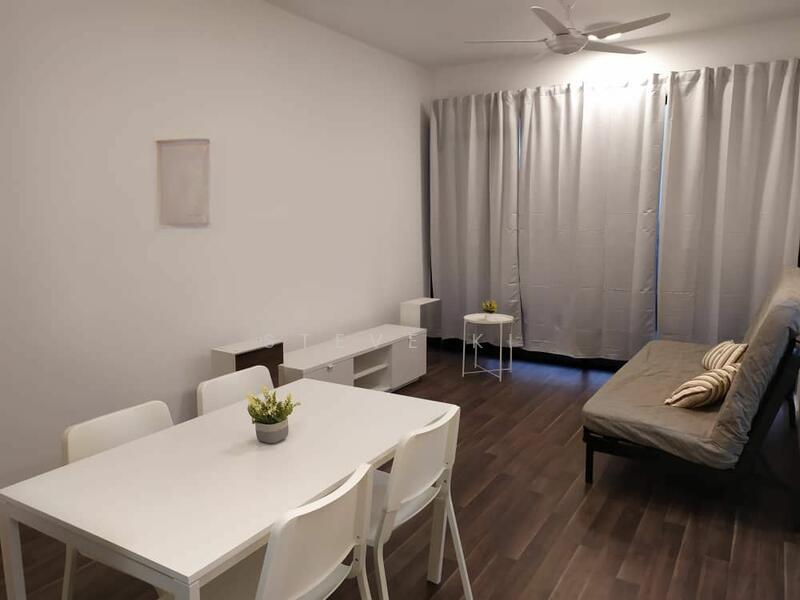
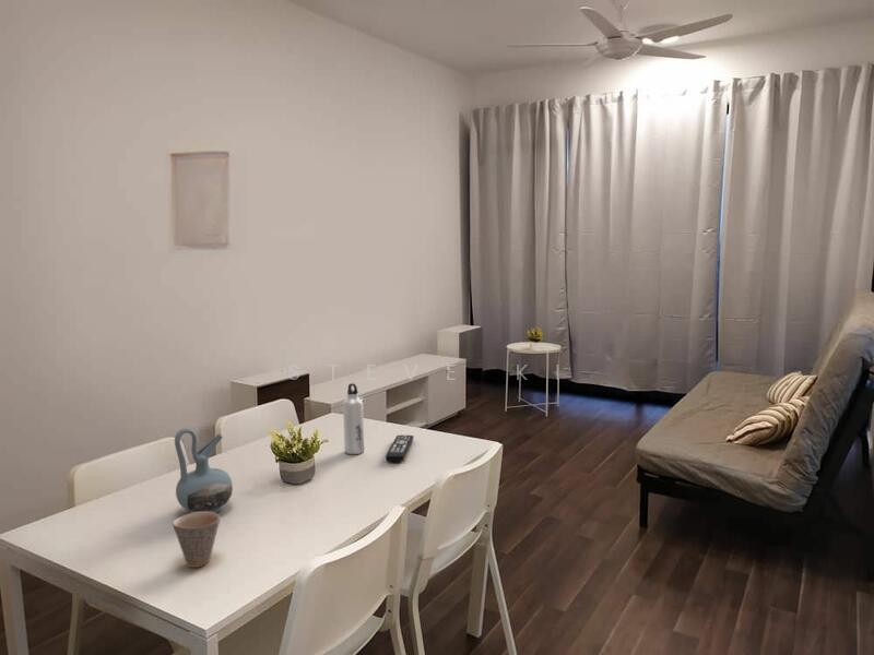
+ water bottle [342,382,365,455]
+ remote control [385,434,415,463]
+ cup [172,512,221,569]
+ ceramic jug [174,427,234,514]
